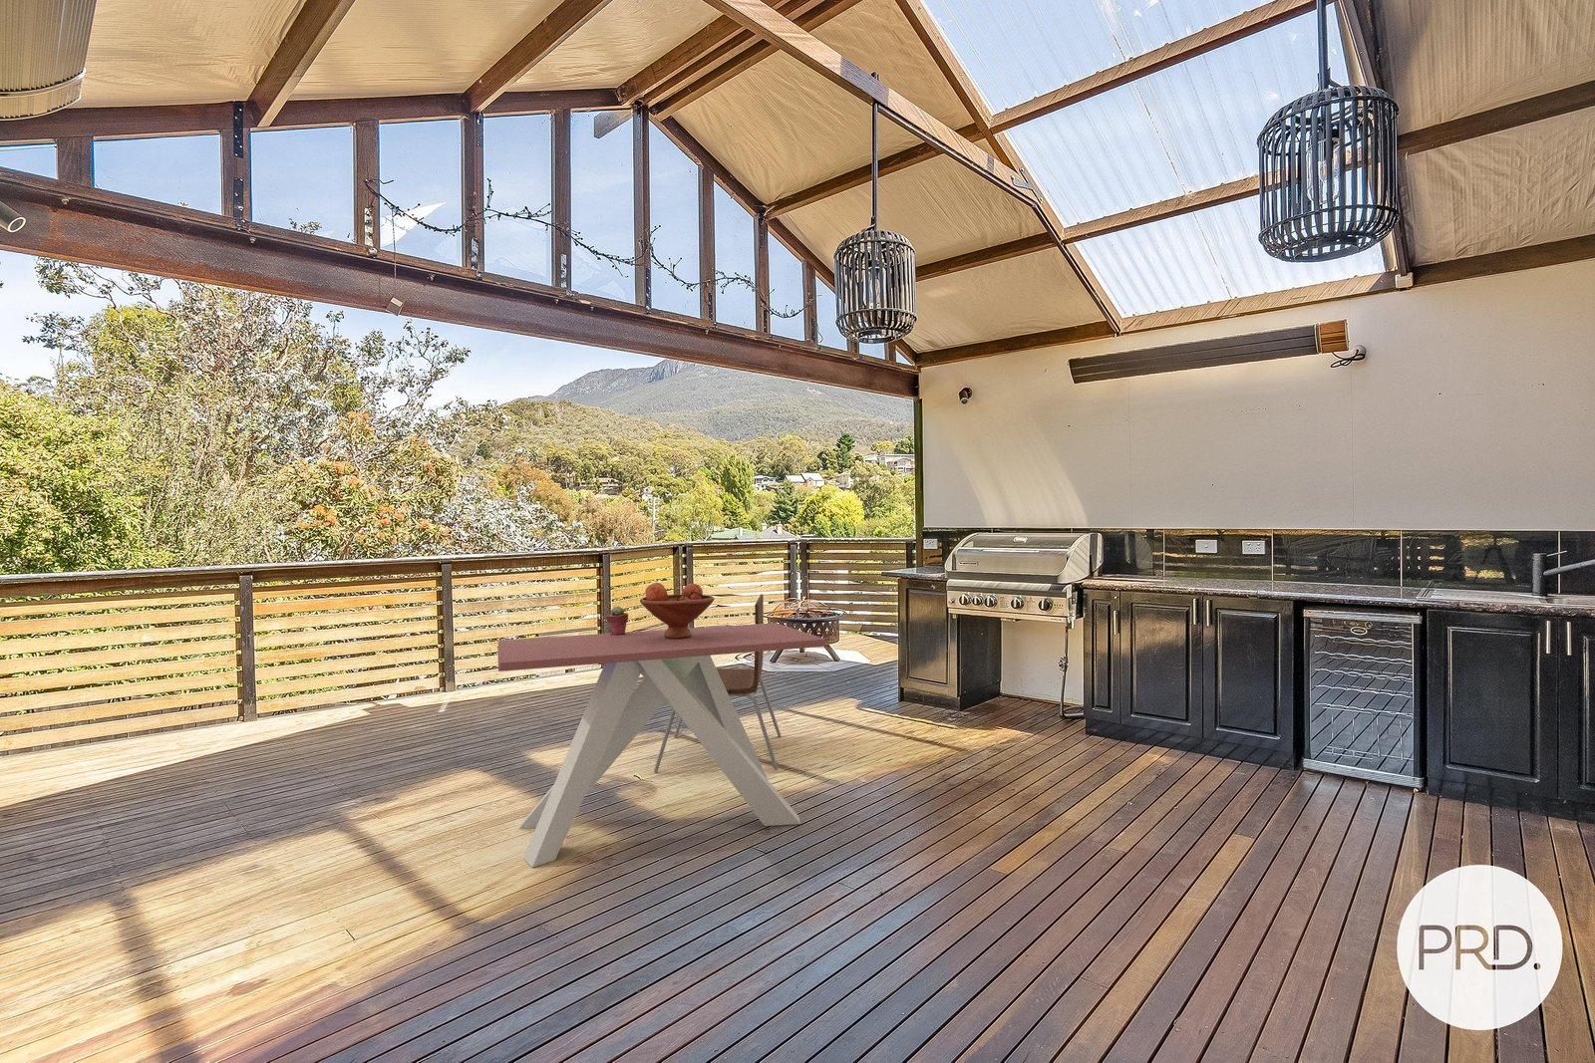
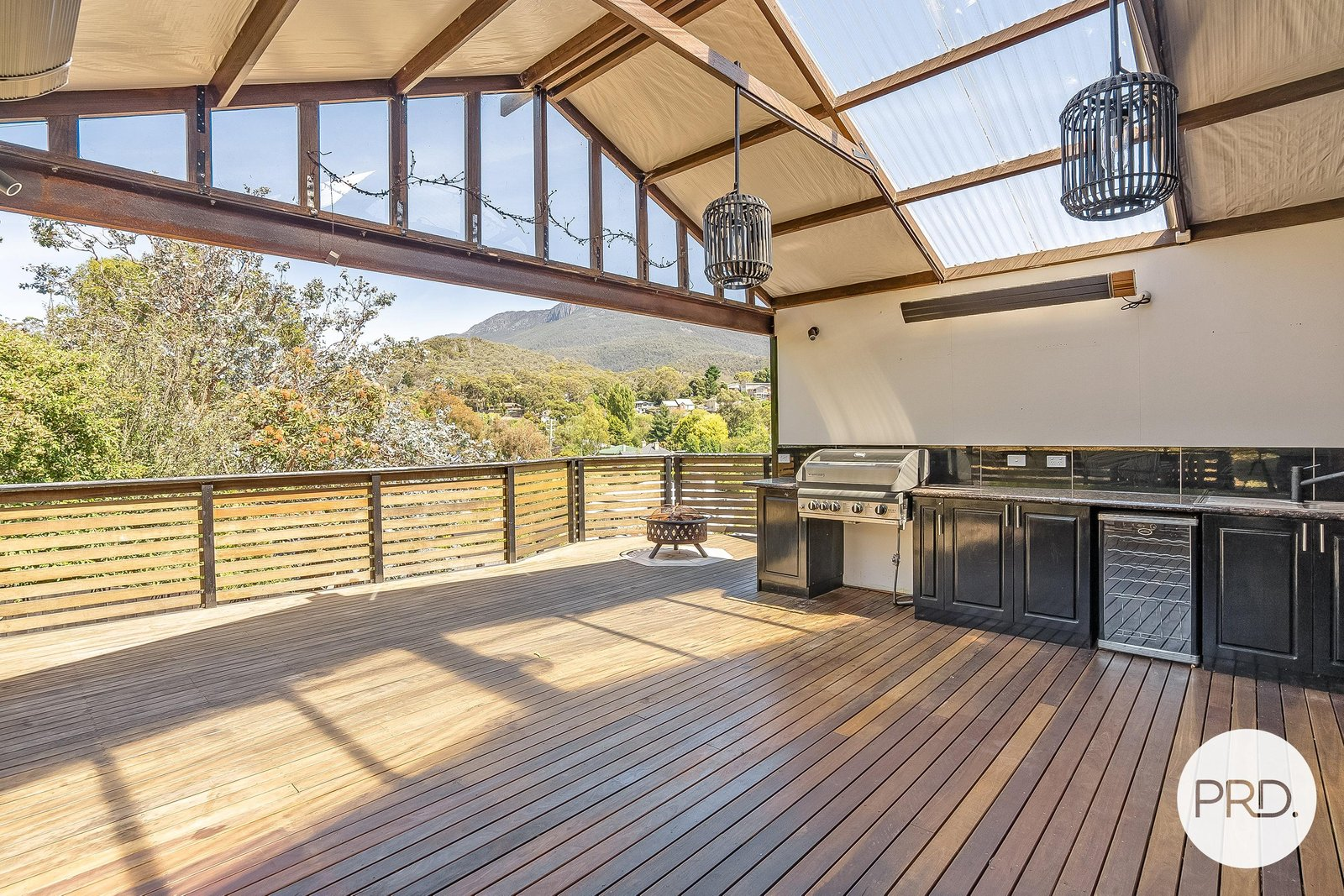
- dining table [496,622,827,868]
- chair [653,593,782,774]
- potted succulent [605,605,629,636]
- fruit bowl [638,581,716,638]
